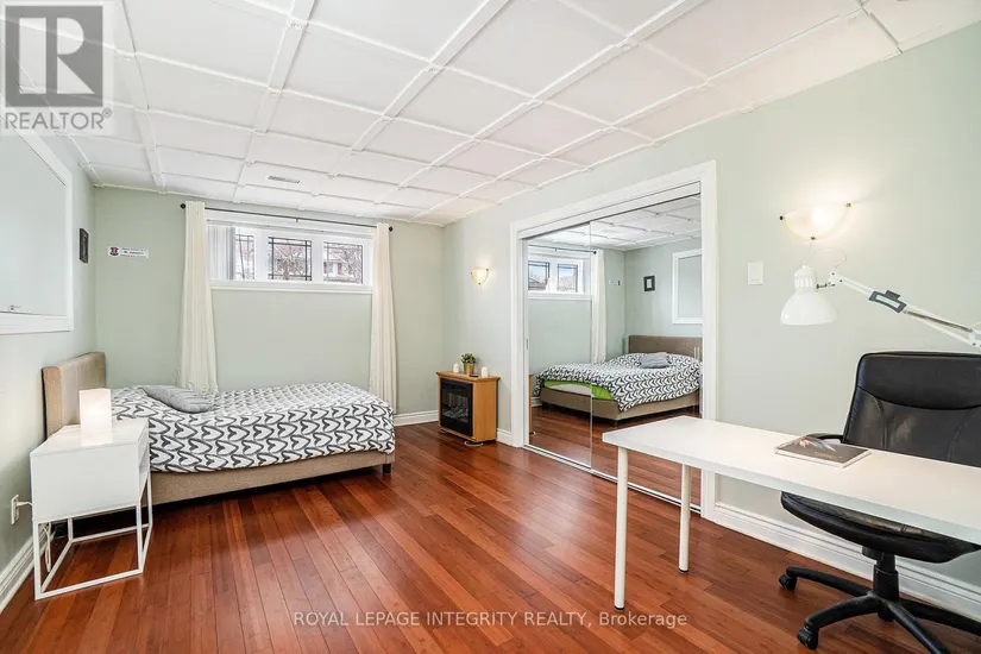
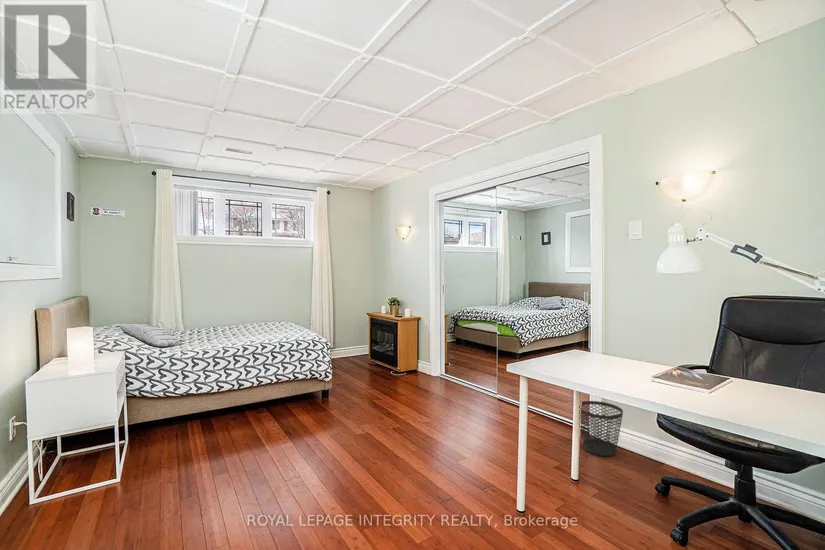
+ wastebasket [580,400,624,457]
